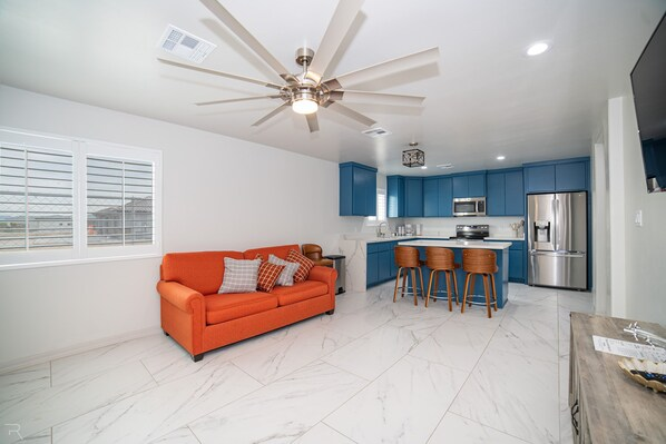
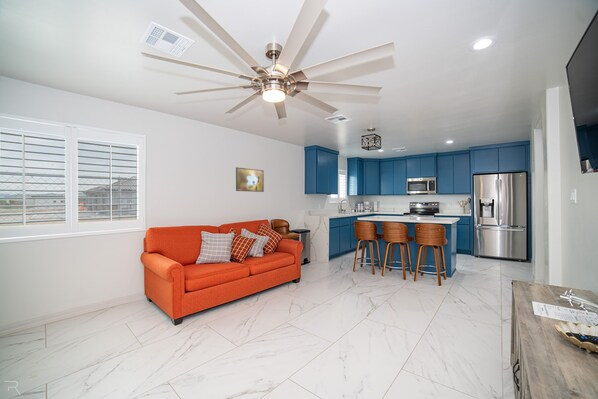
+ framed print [235,166,265,193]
